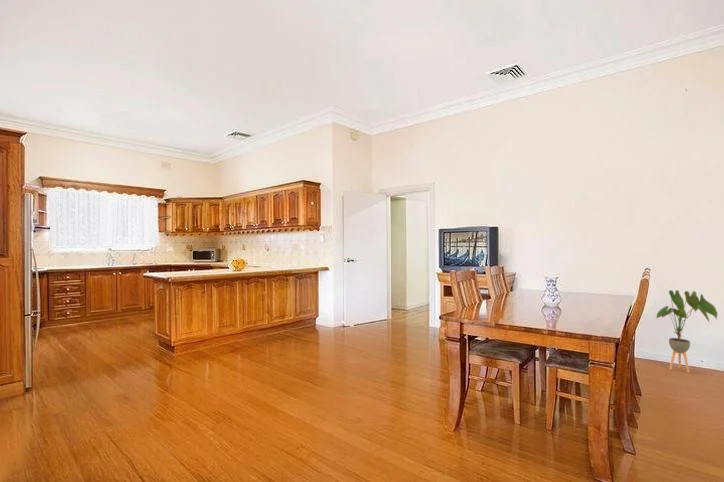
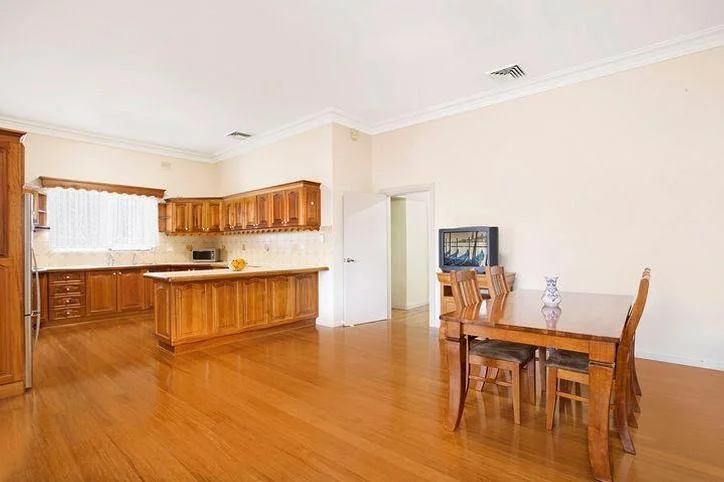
- house plant [654,289,718,374]
